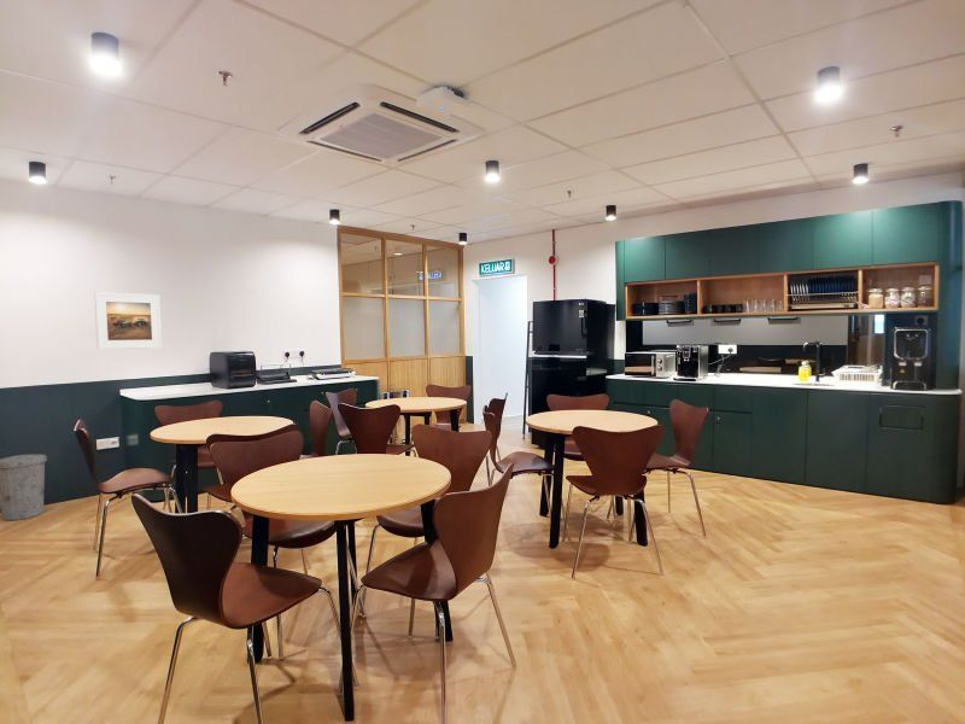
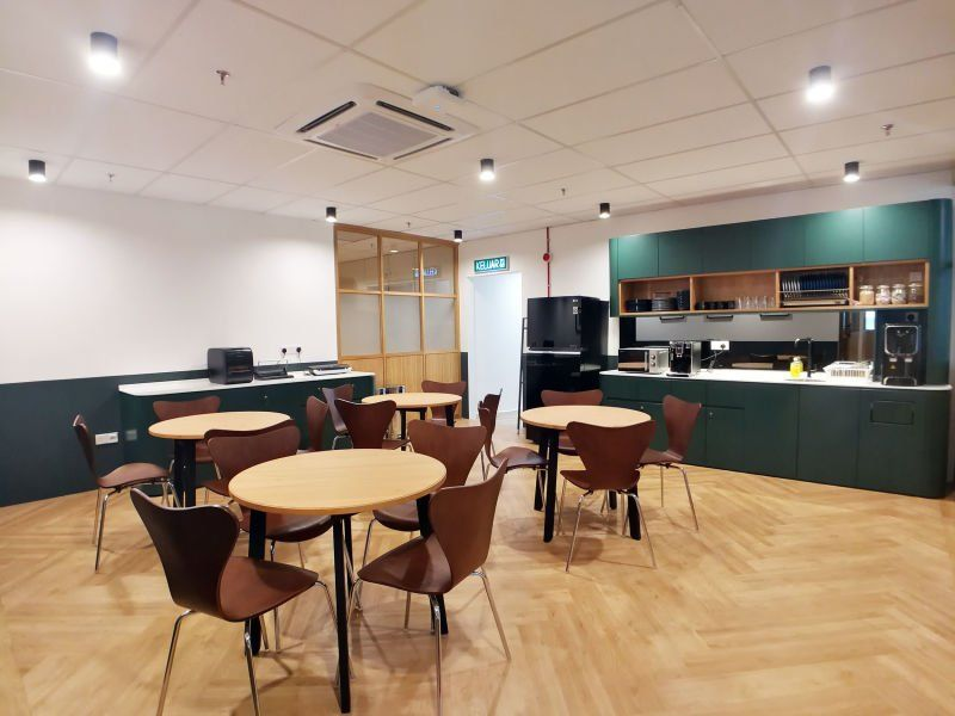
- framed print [93,291,163,350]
- trash can [0,454,48,521]
